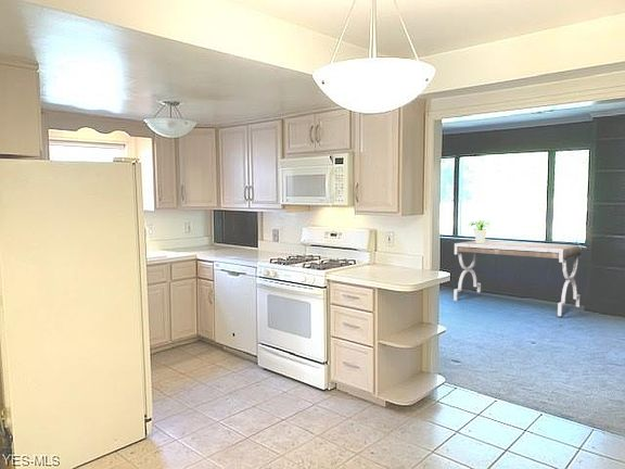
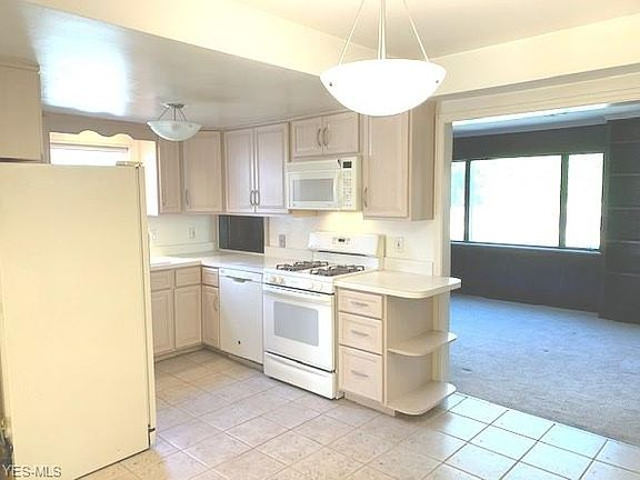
- potted plant [468,219,492,242]
- desk [452,240,583,317]
